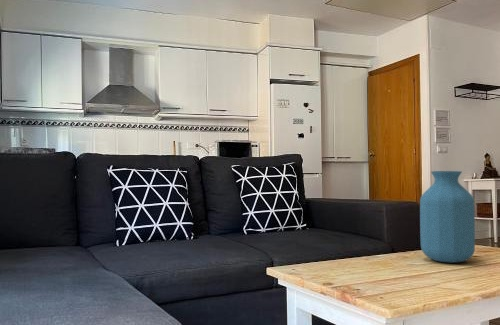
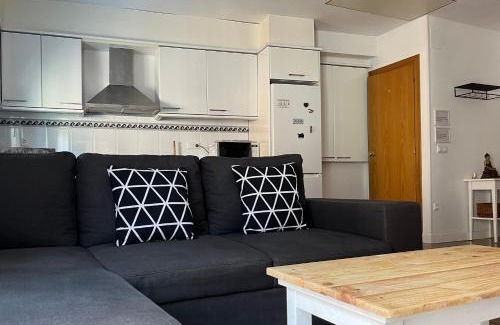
- vase [419,170,476,264]
